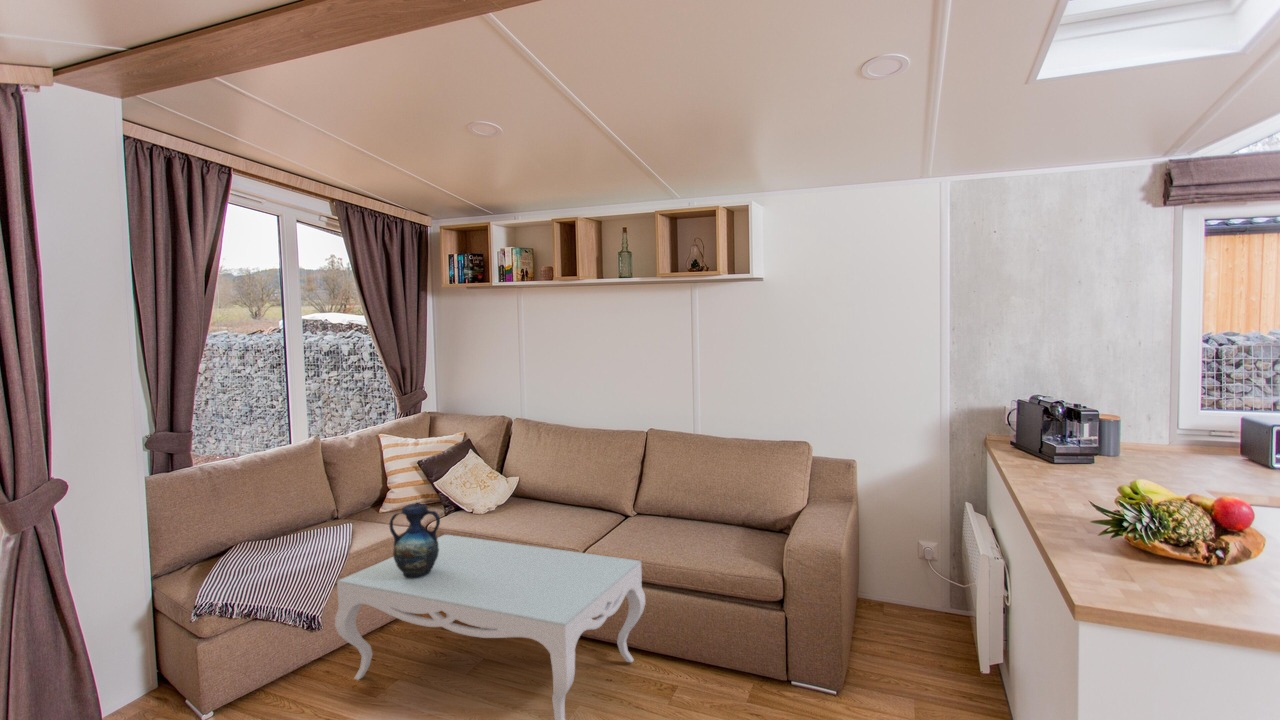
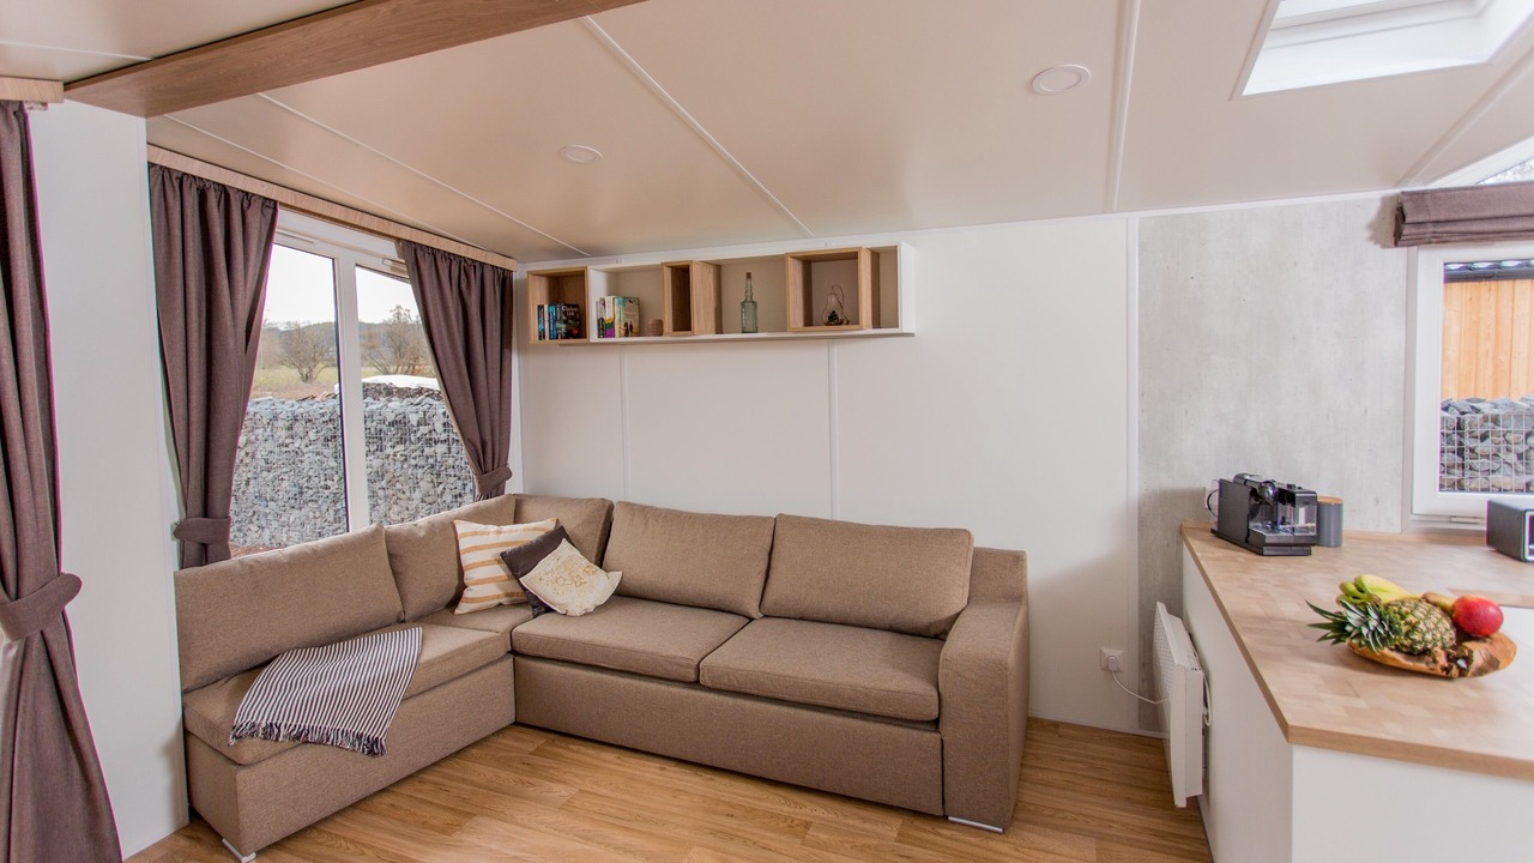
- vase [388,502,441,578]
- coffee table [334,534,647,720]
